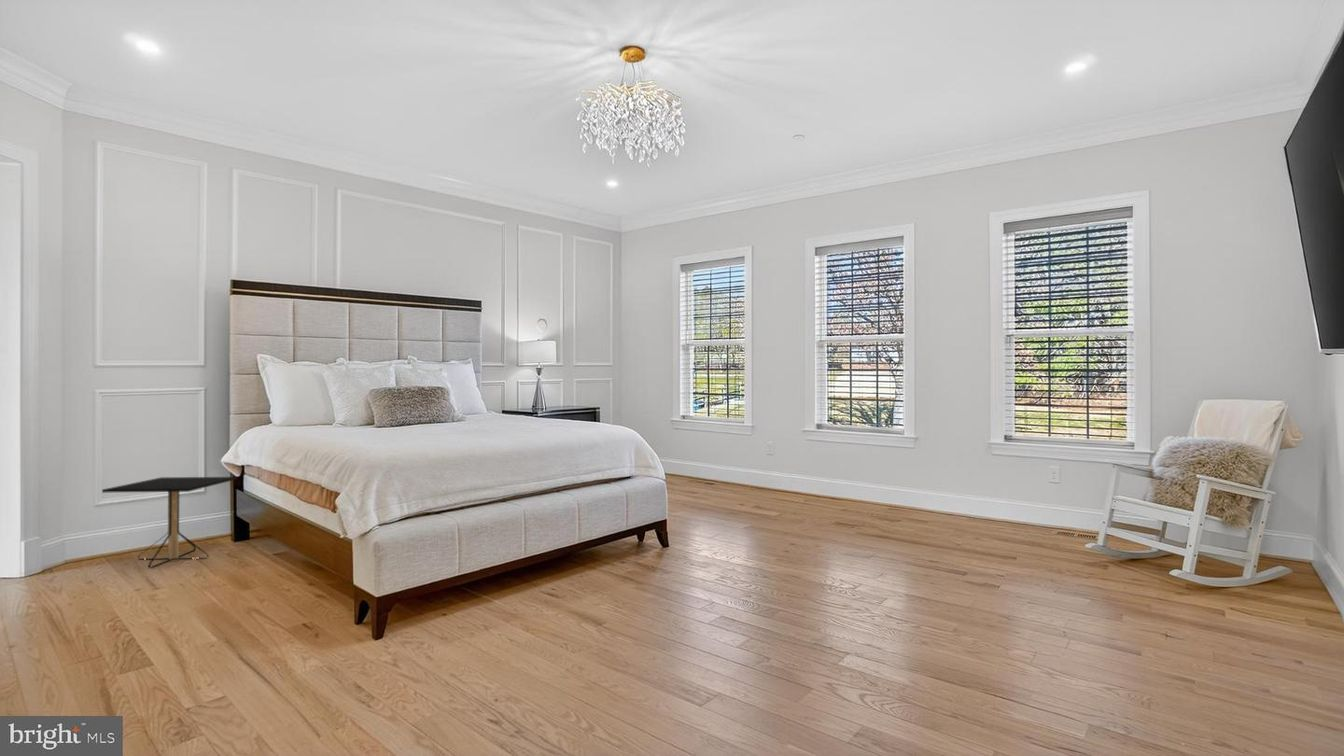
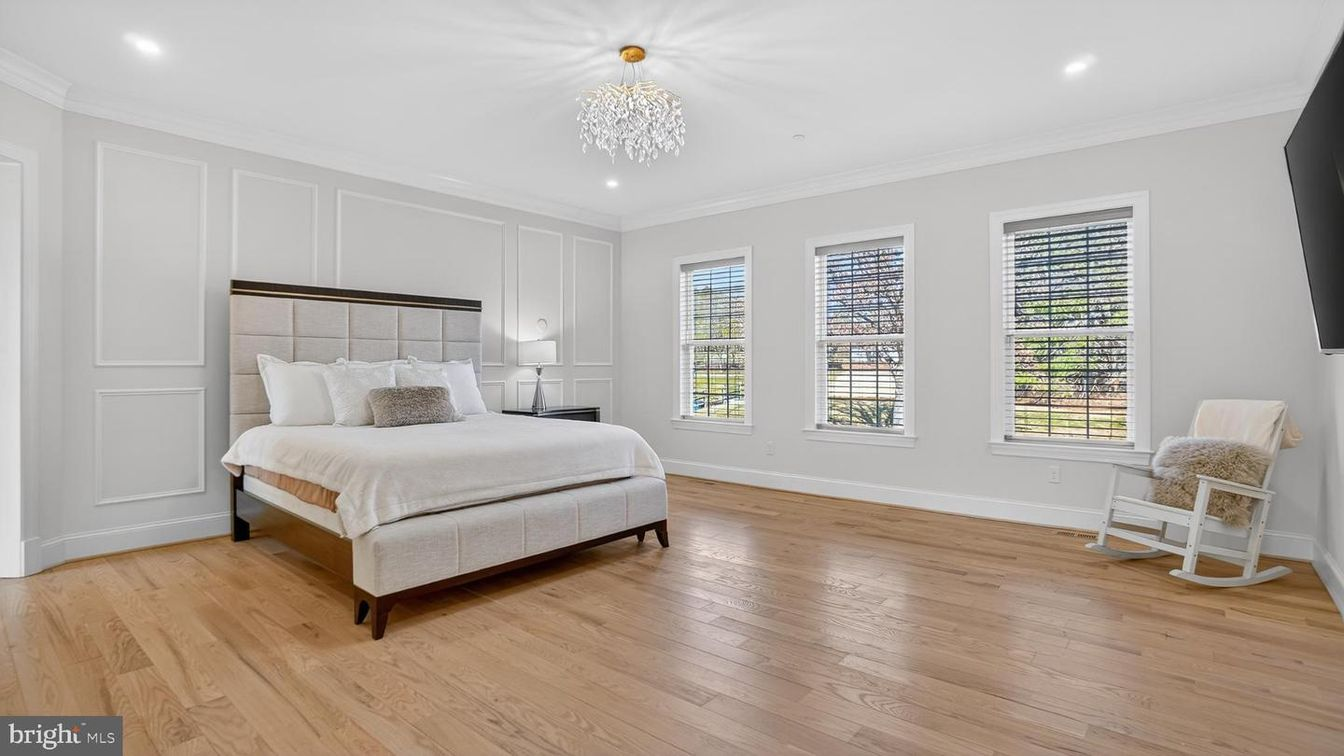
- side table [101,476,238,568]
